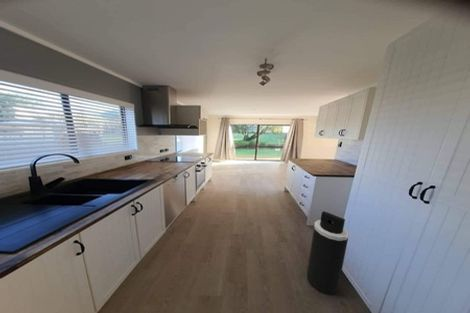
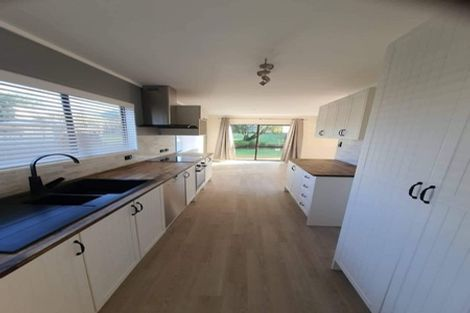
- trash can [306,210,350,296]
